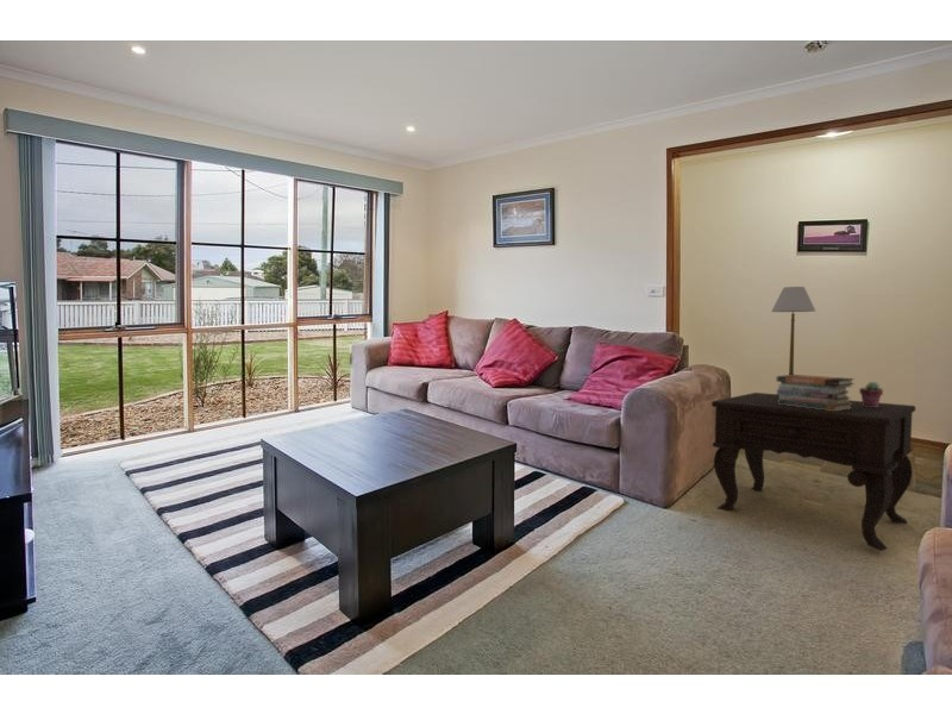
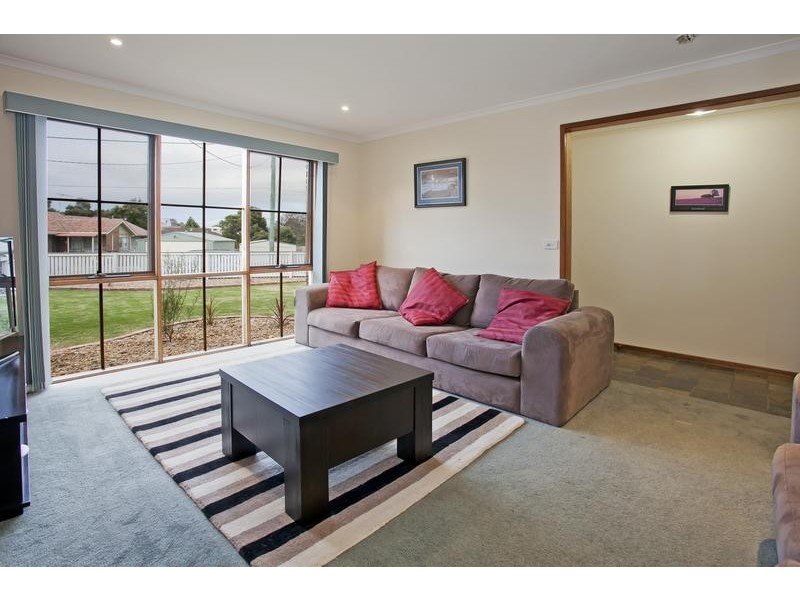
- table lamp [770,286,816,395]
- book stack [776,374,856,411]
- potted succulent [858,381,884,407]
- side table [710,392,916,552]
